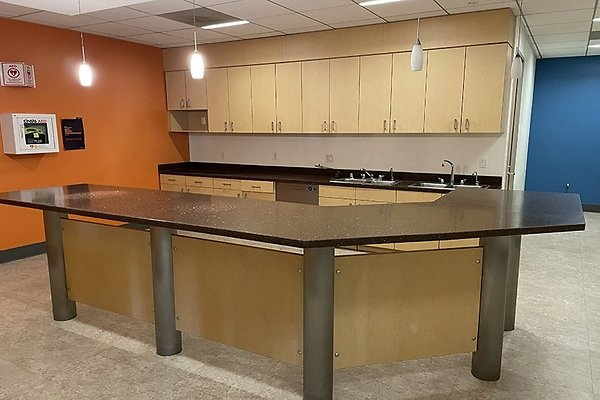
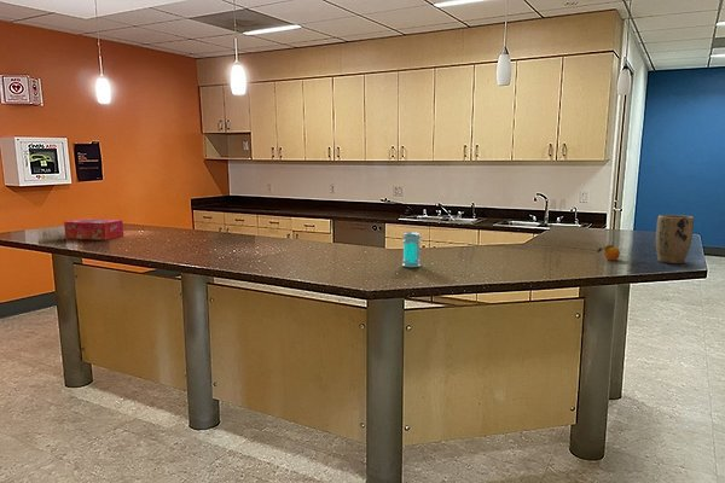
+ fruit [596,242,621,262]
+ jar [401,231,422,268]
+ tissue box [63,217,124,242]
+ plant pot [655,214,695,264]
